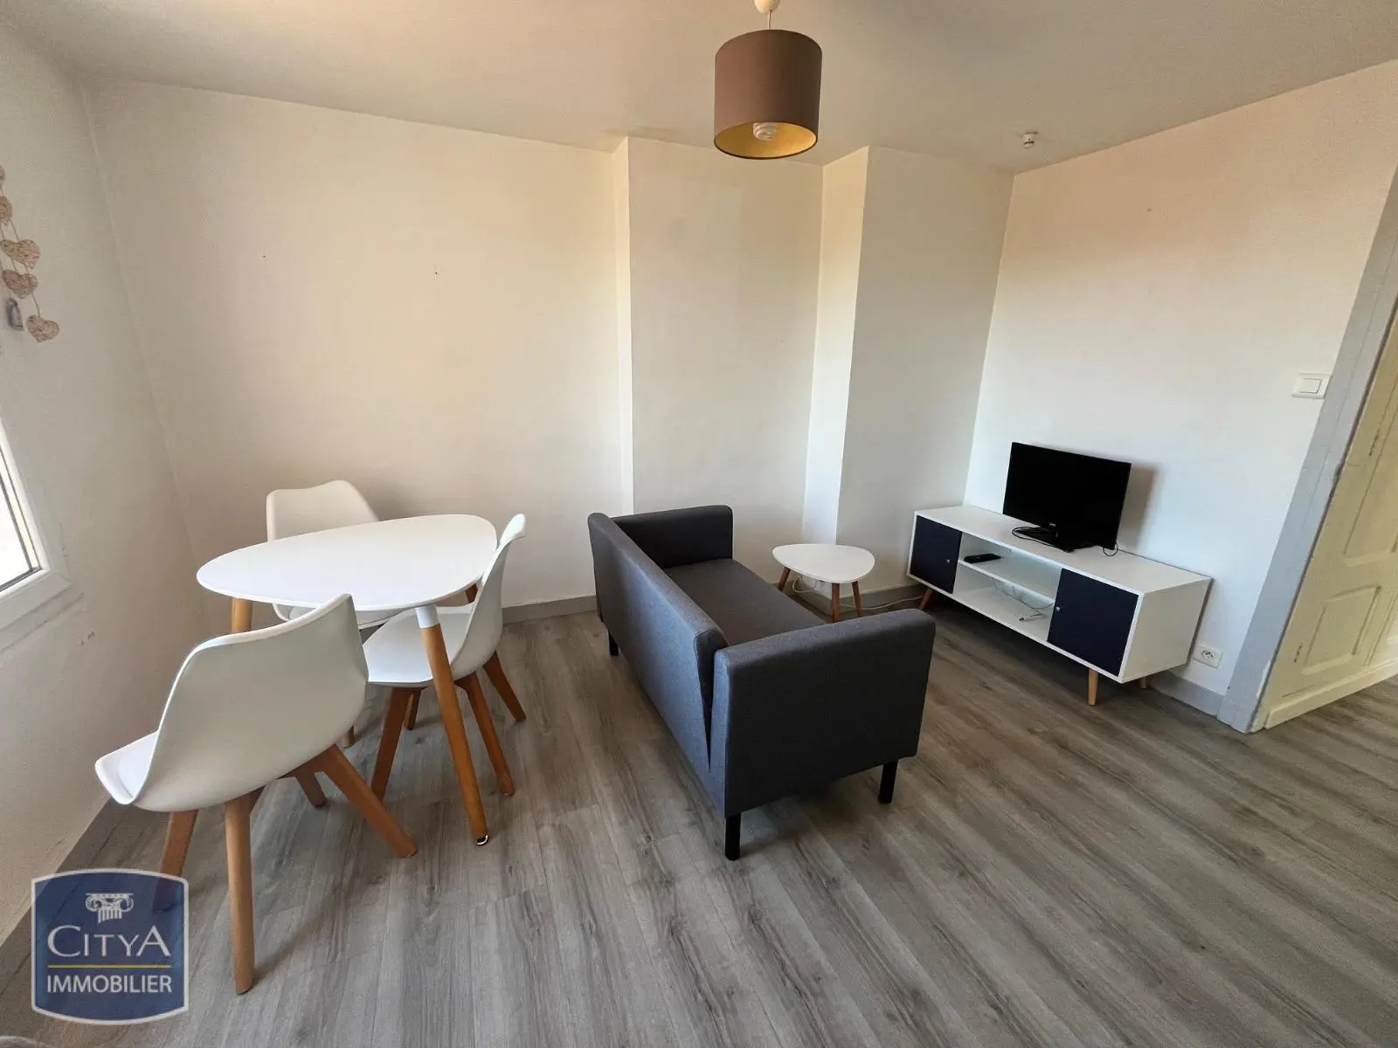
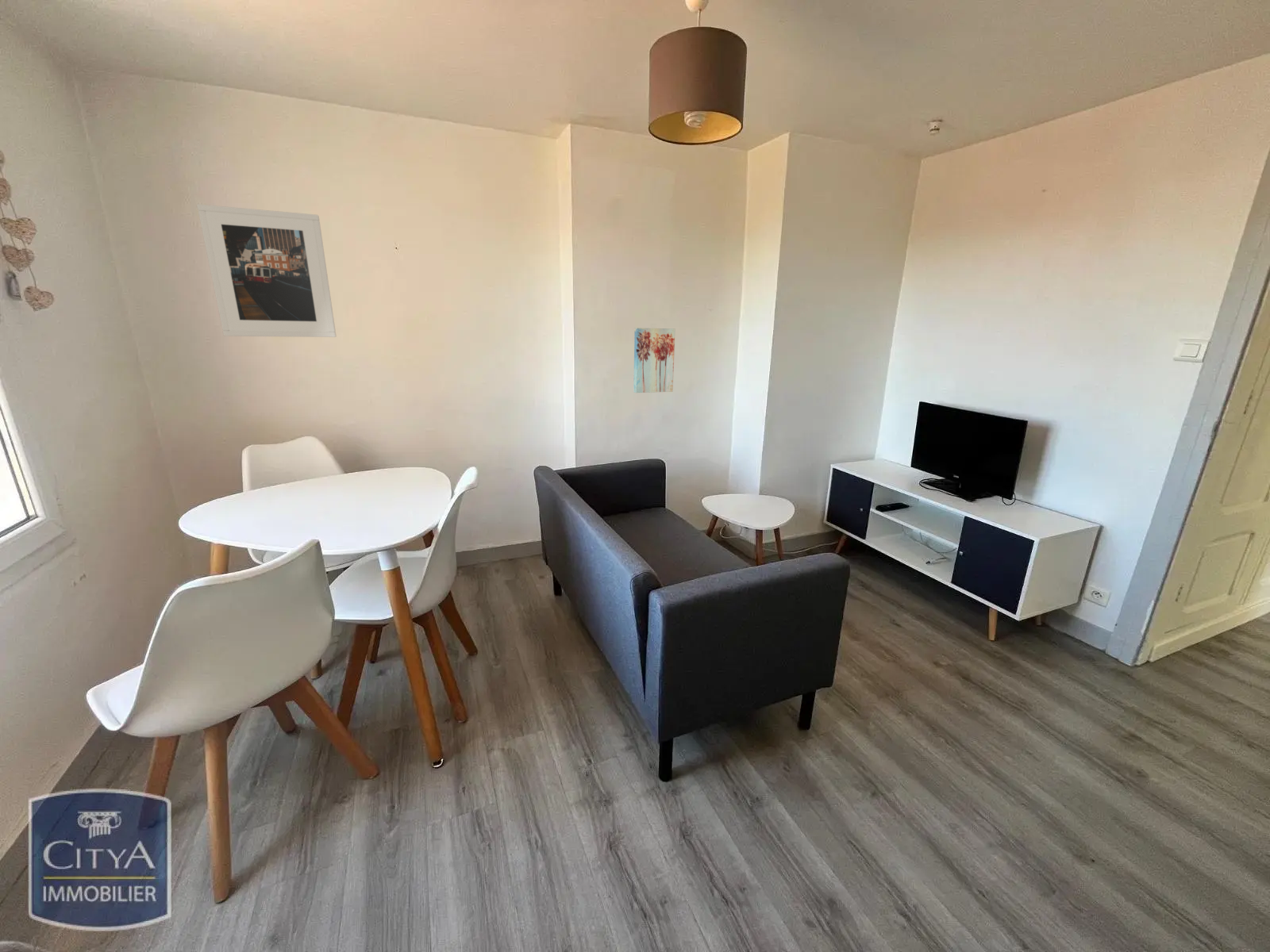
+ wall art [633,327,675,393]
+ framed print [196,203,337,338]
